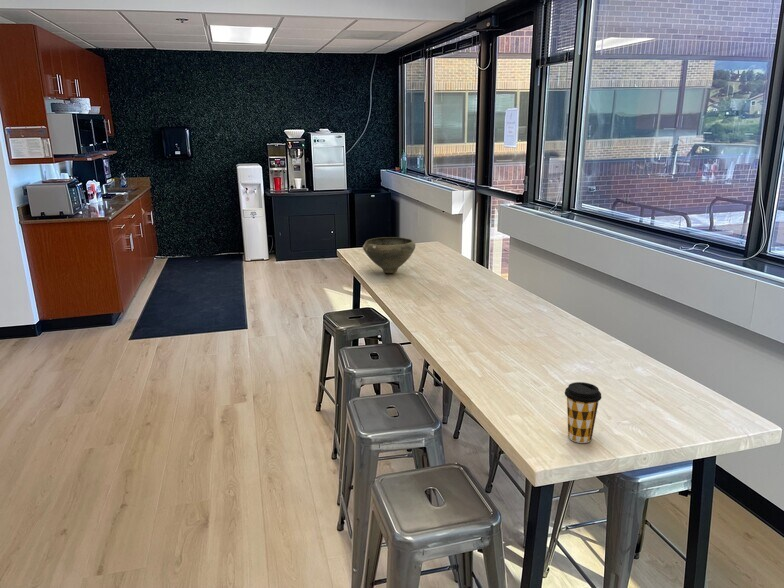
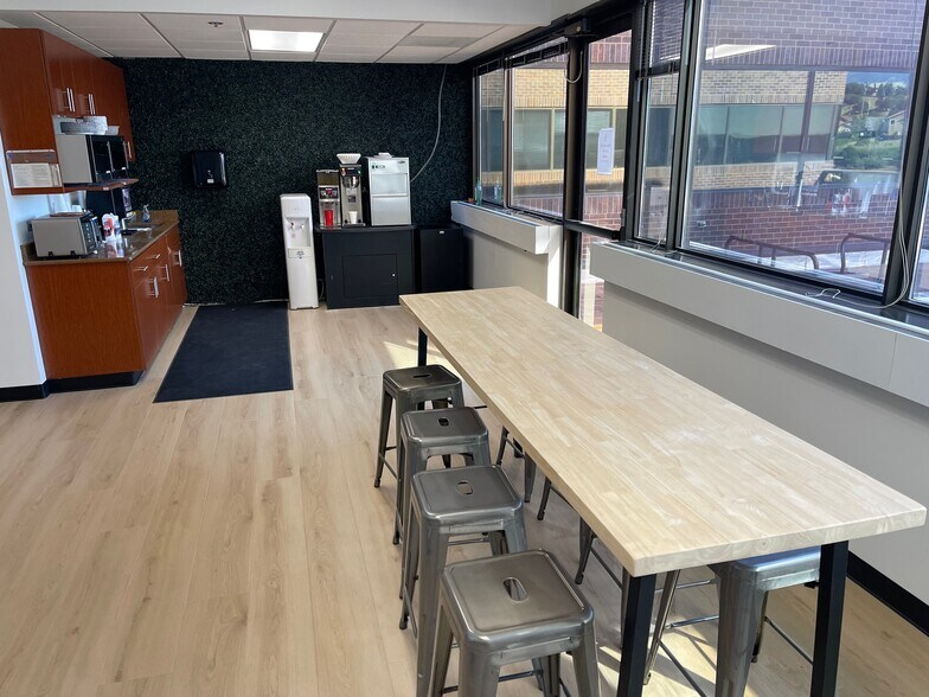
- bowl [362,236,416,274]
- coffee cup [564,381,603,444]
